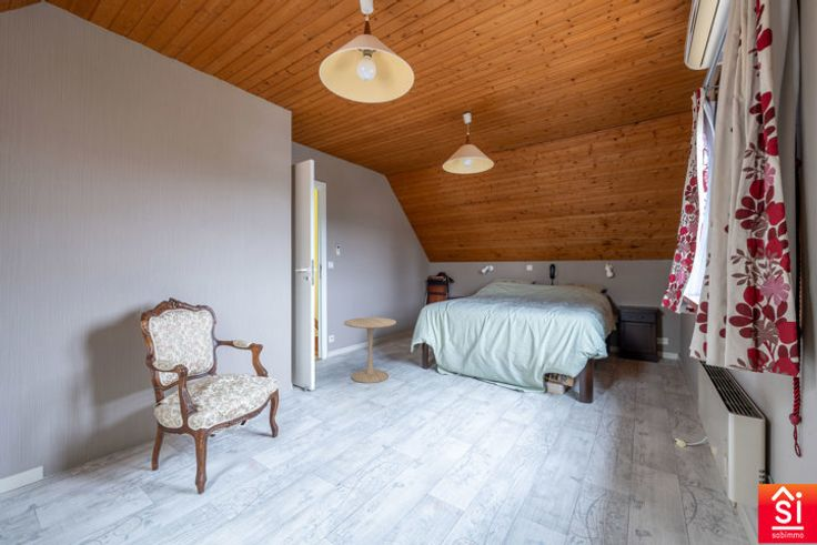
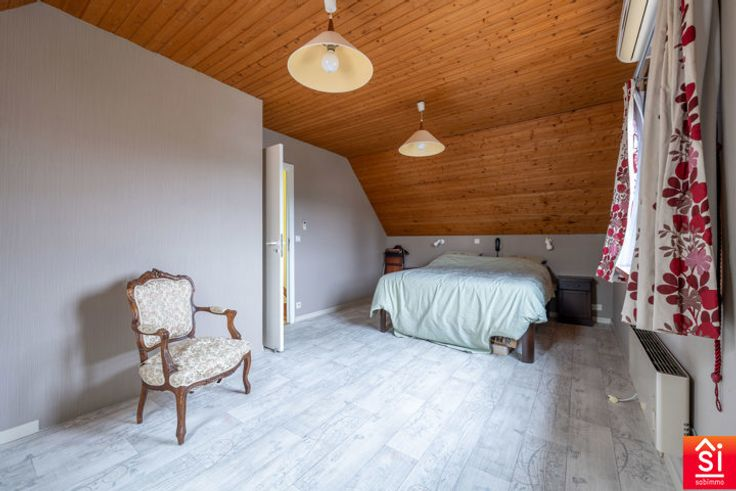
- side table [343,316,397,384]
